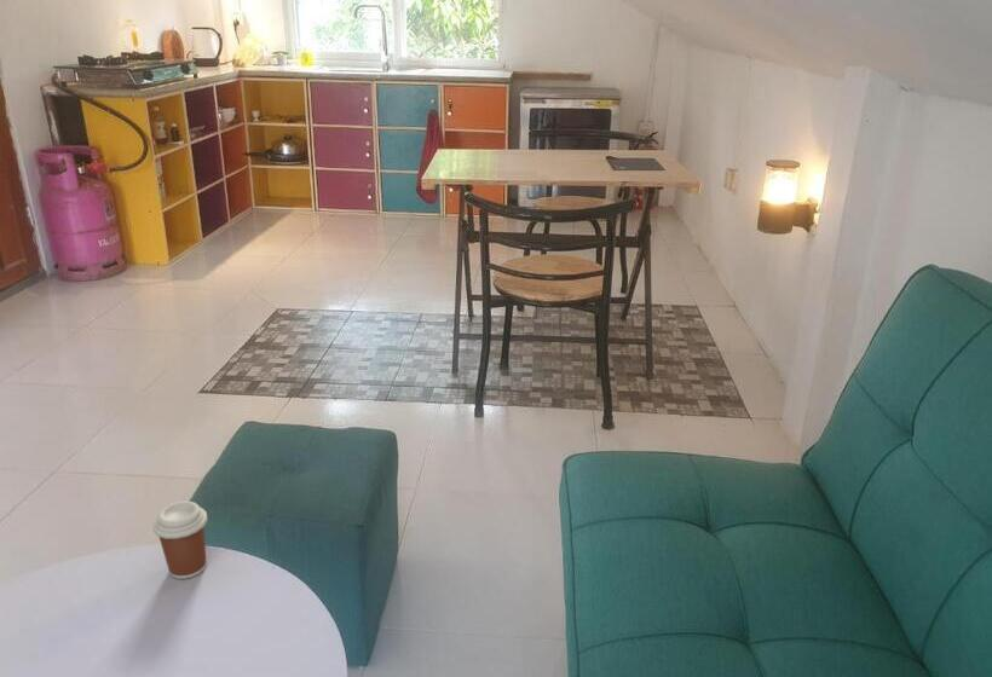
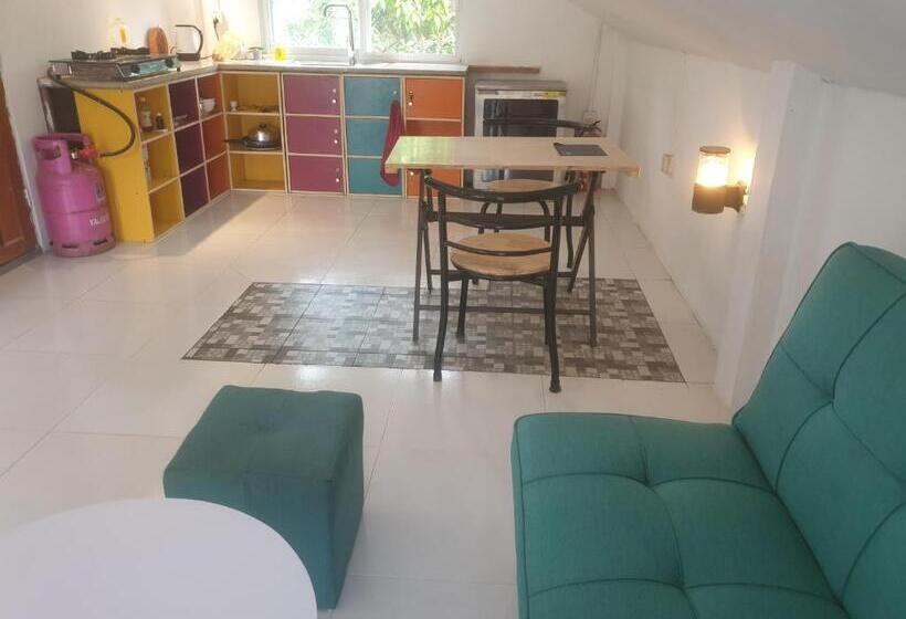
- coffee cup [151,500,209,580]
